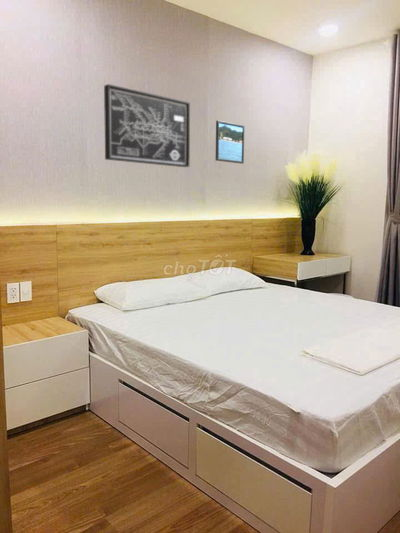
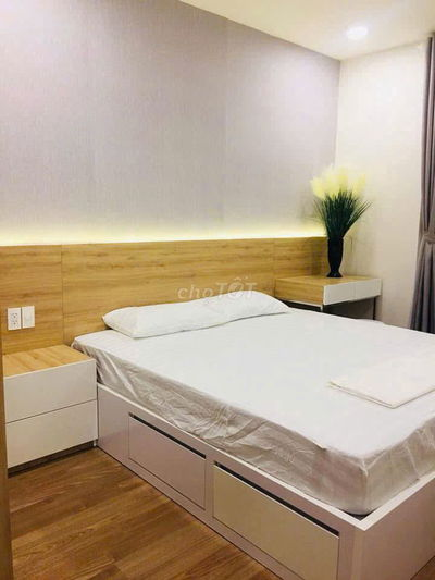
- wall art [103,83,191,168]
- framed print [215,120,245,165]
